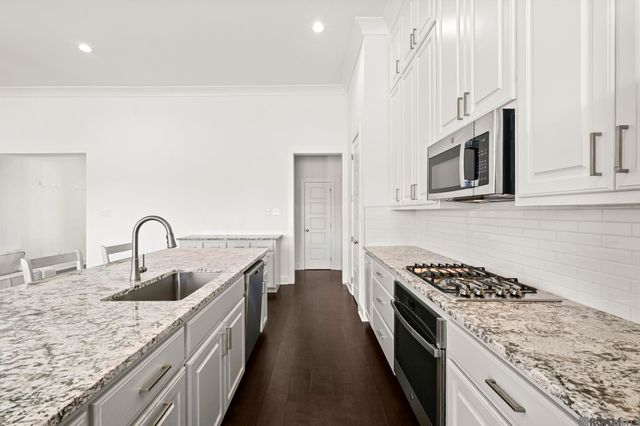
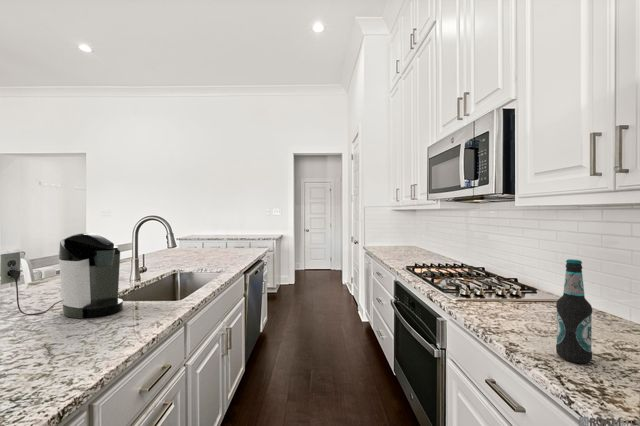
+ coffee maker [0,232,124,320]
+ bottle [555,258,593,364]
